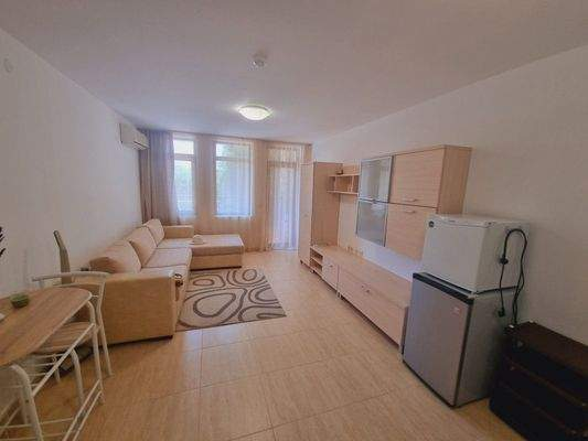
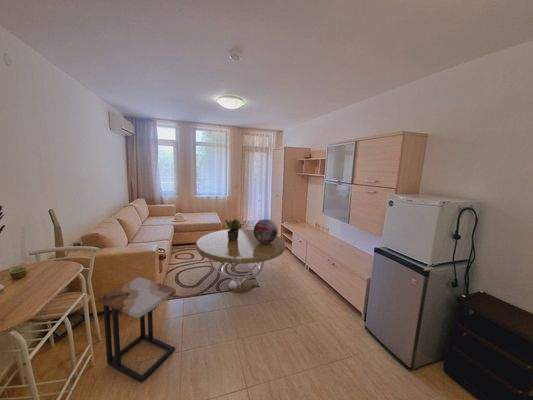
+ coffee table [195,228,286,293]
+ decorative sphere [253,218,279,243]
+ side table [97,277,177,384]
+ potted plant [225,218,245,241]
